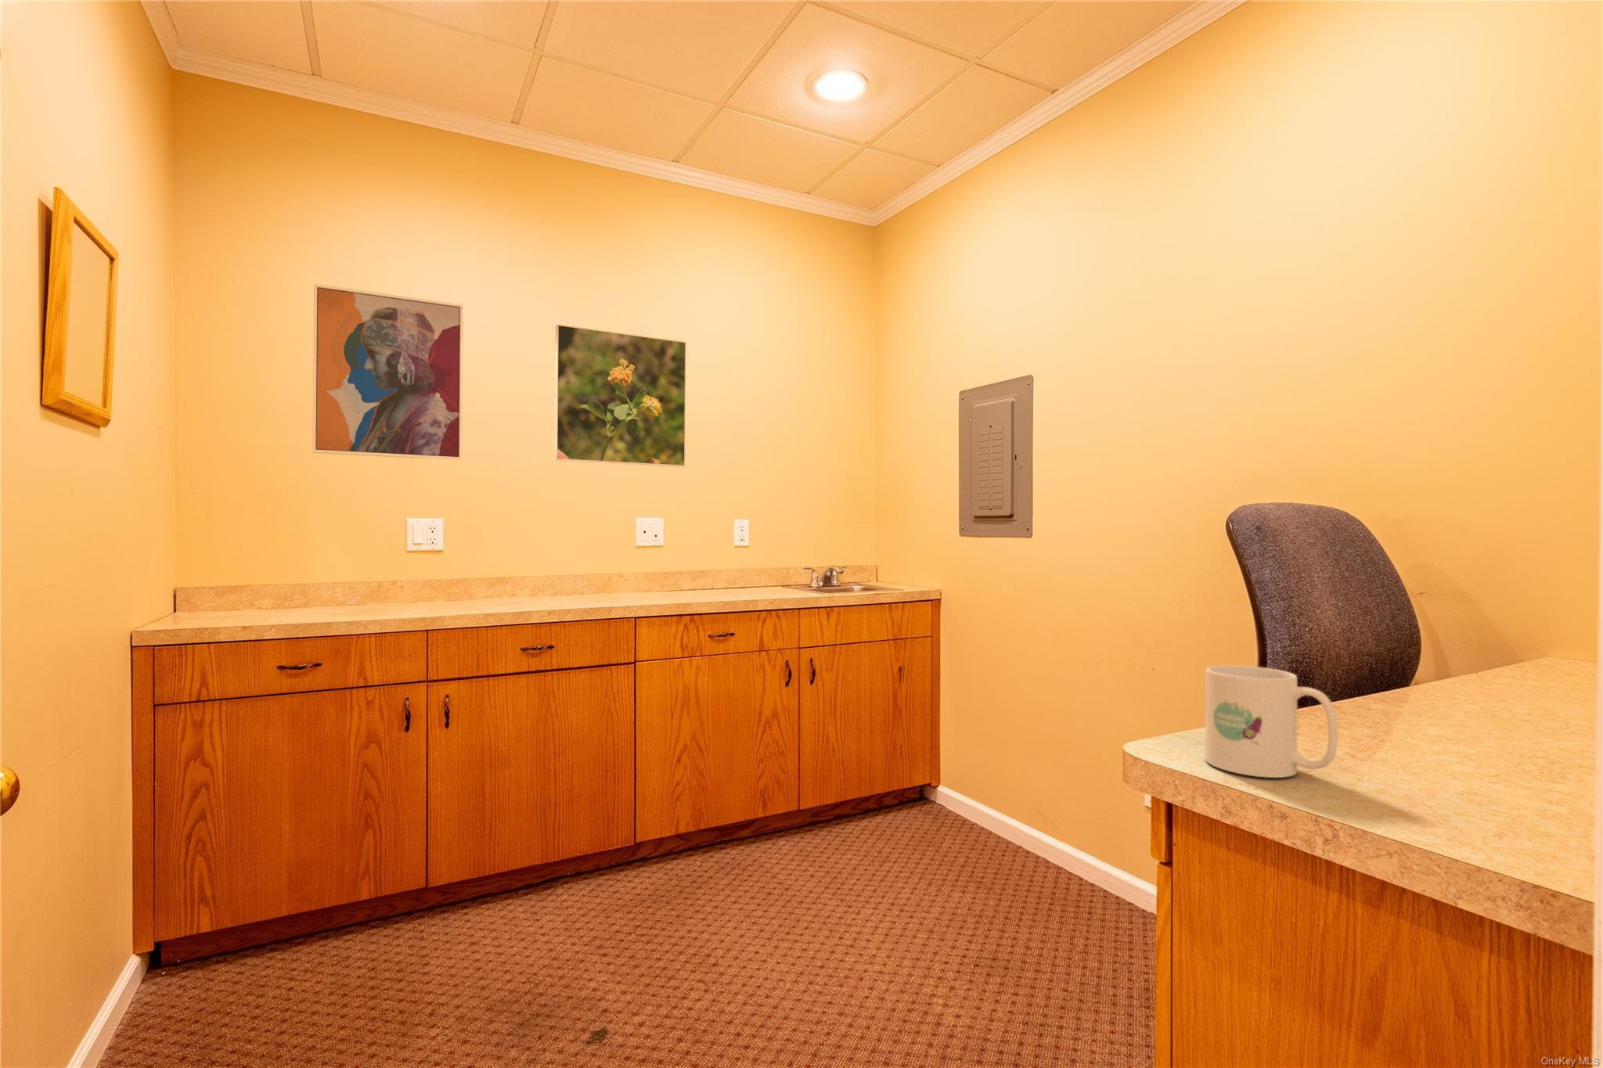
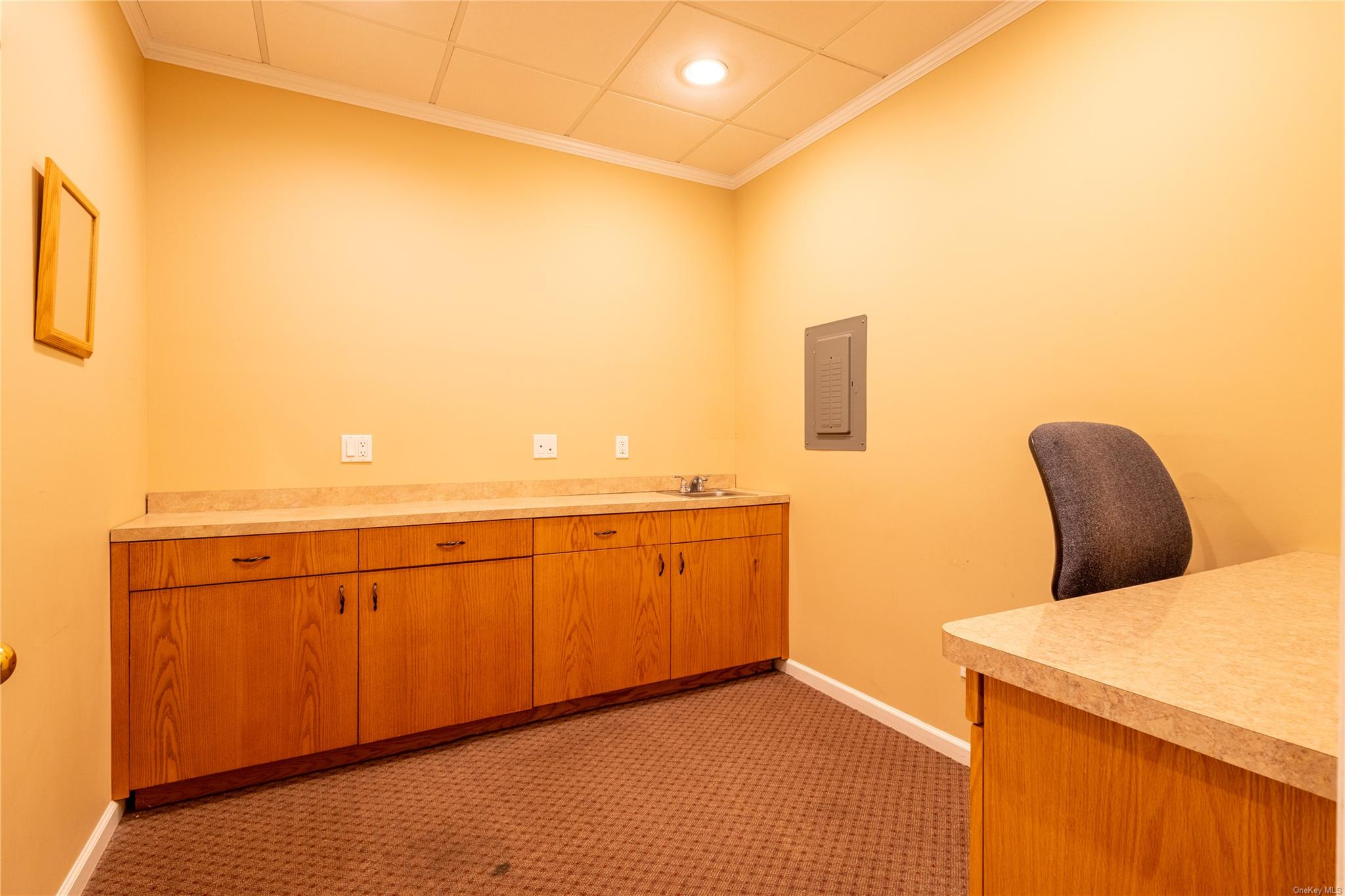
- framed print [554,324,688,468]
- wall art [311,284,464,461]
- mug [1205,664,1338,778]
